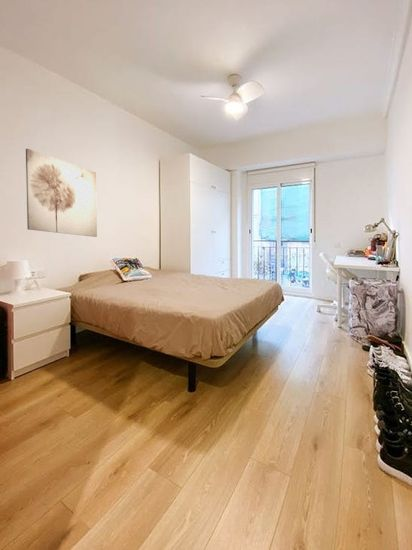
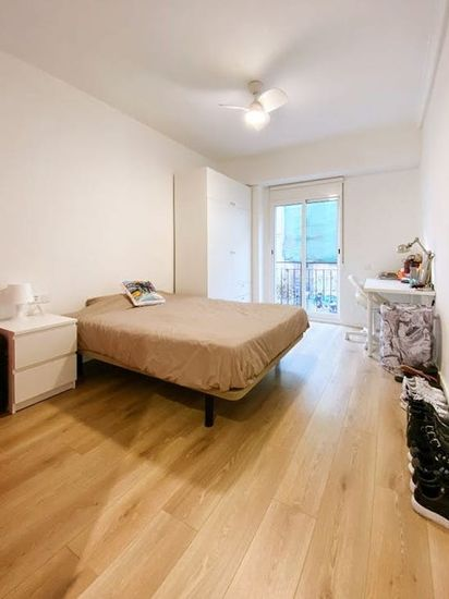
- wall art [25,148,98,238]
